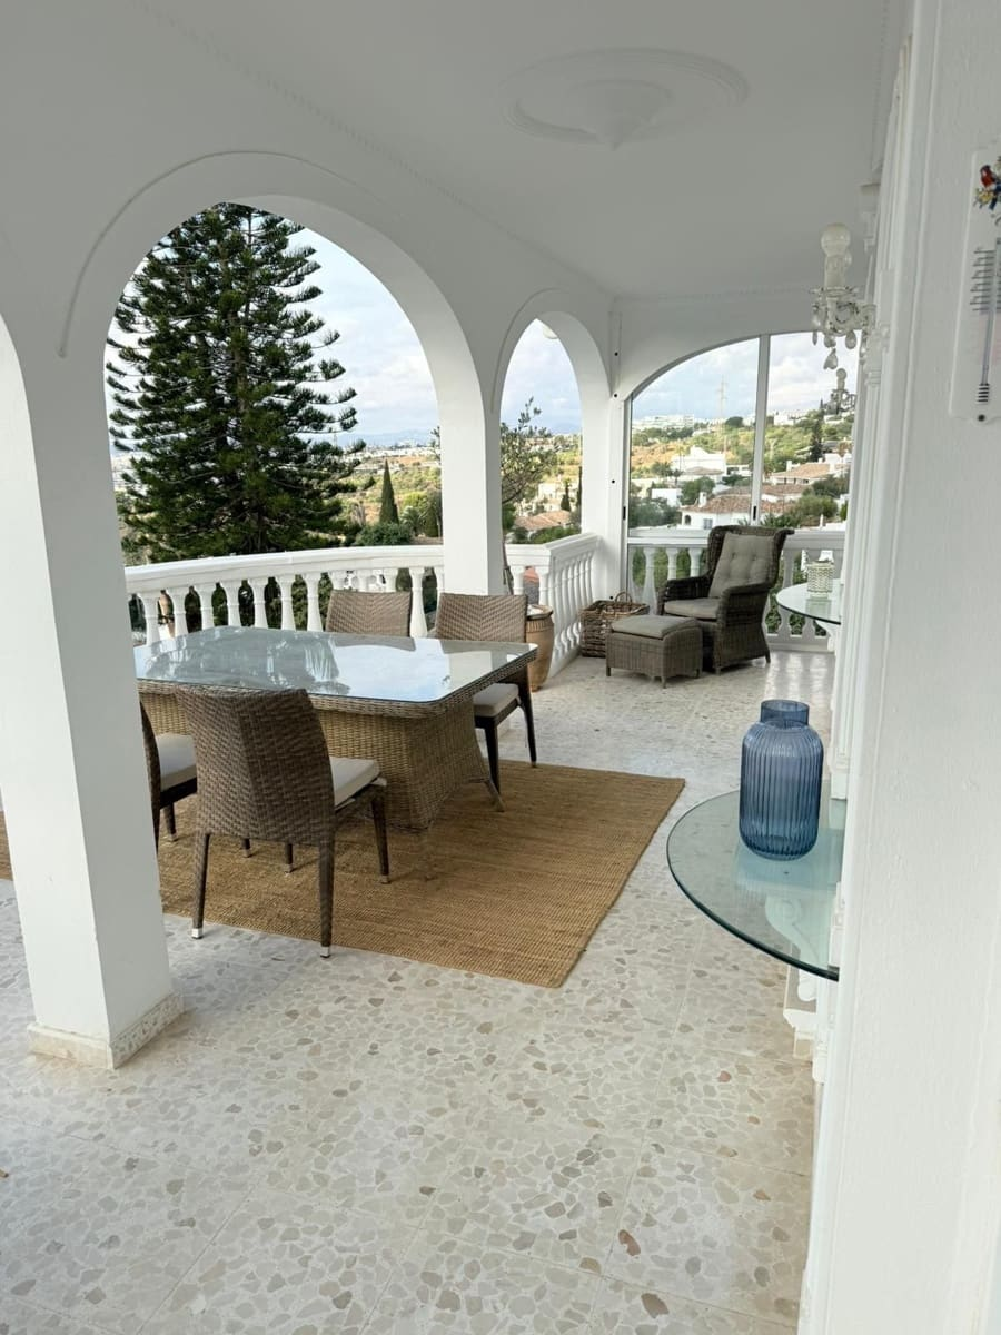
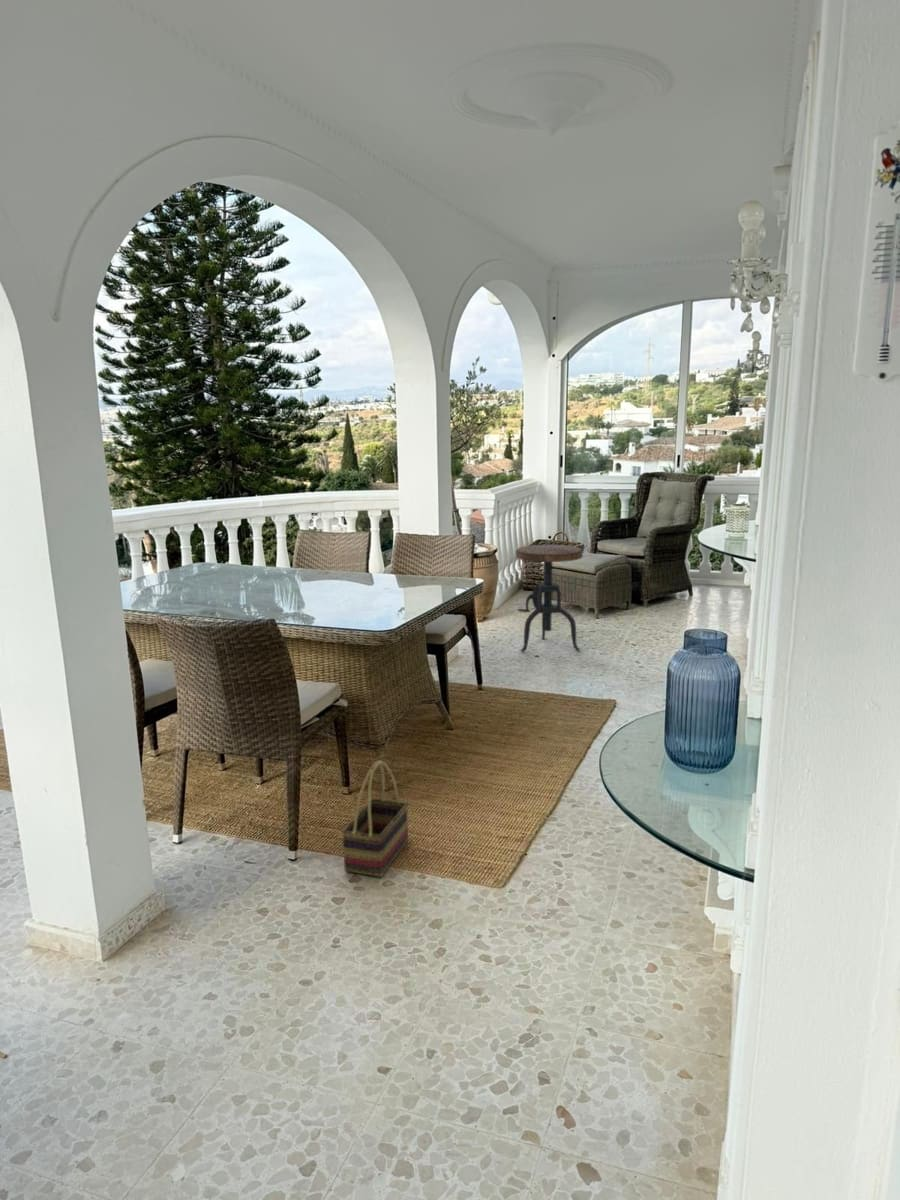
+ basket [341,759,409,878]
+ side table [515,544,584,653]
